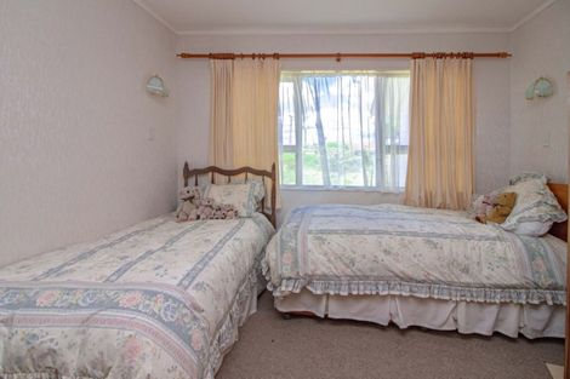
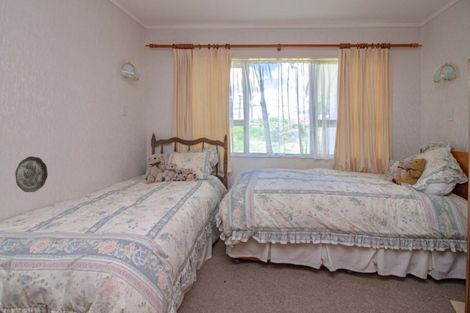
+ decorative plate [14,155,49,193]
